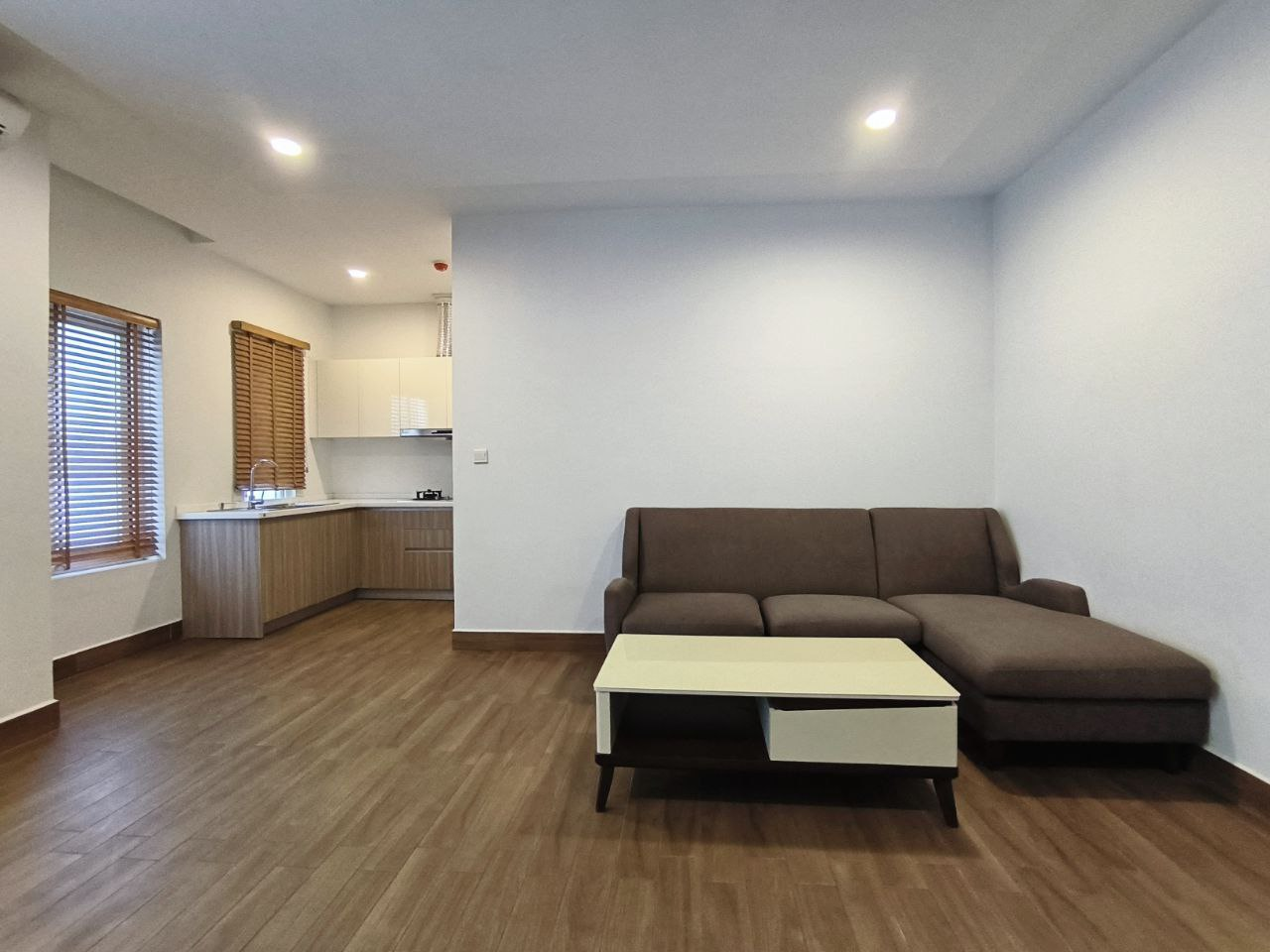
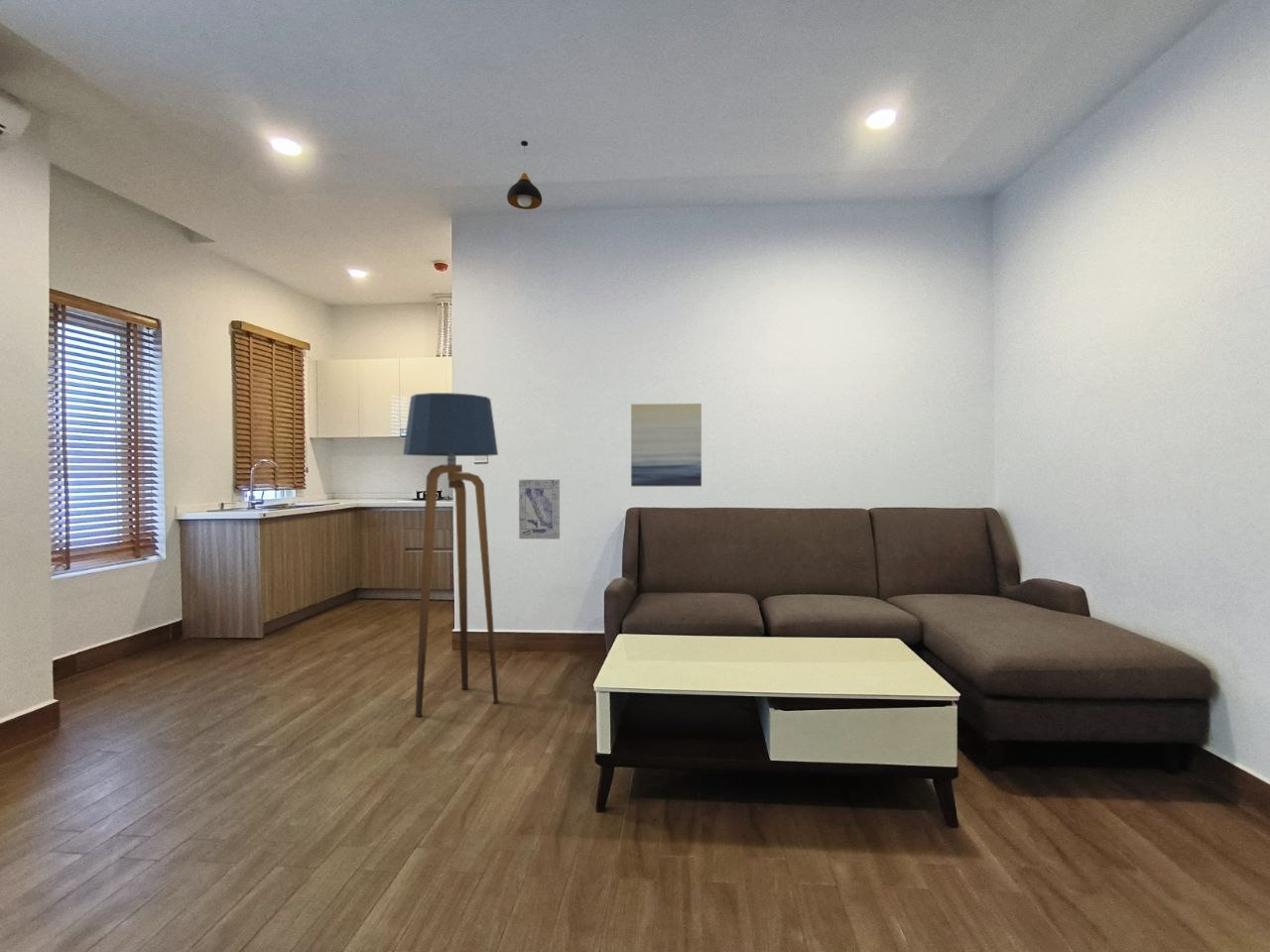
+ pendant light [506,140,543,210]
+ wall art [630,403,702,487]
+ wall art [518,479,561,540]
+ floor lamp [402,392,499,718]
